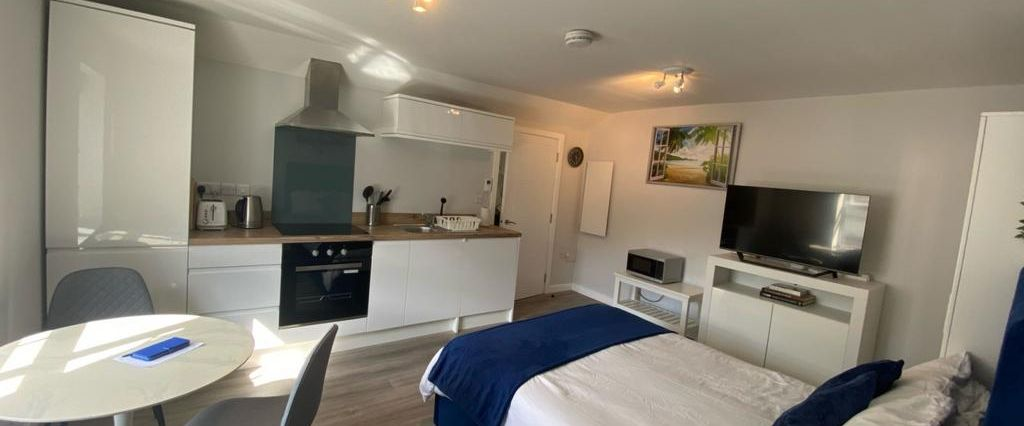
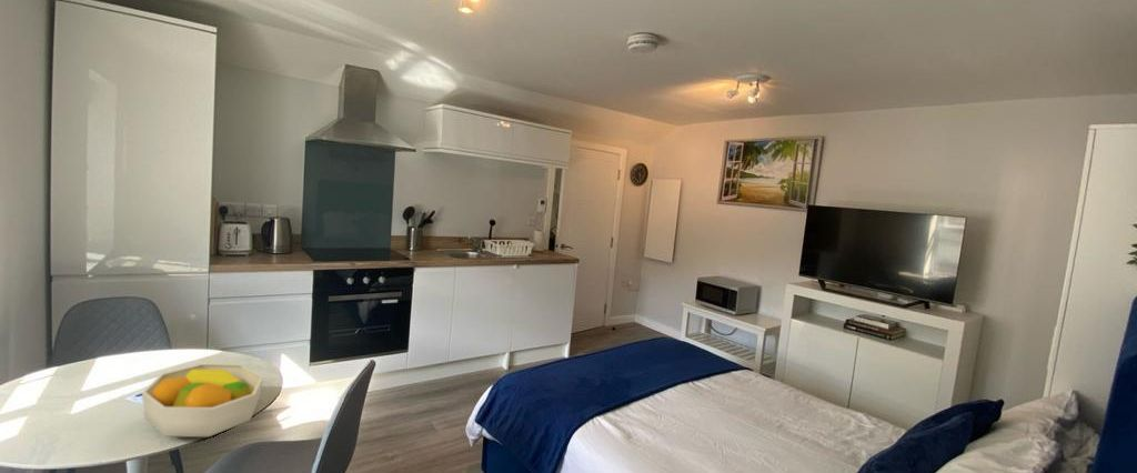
+ fruit bowl [141,363,264,439]
